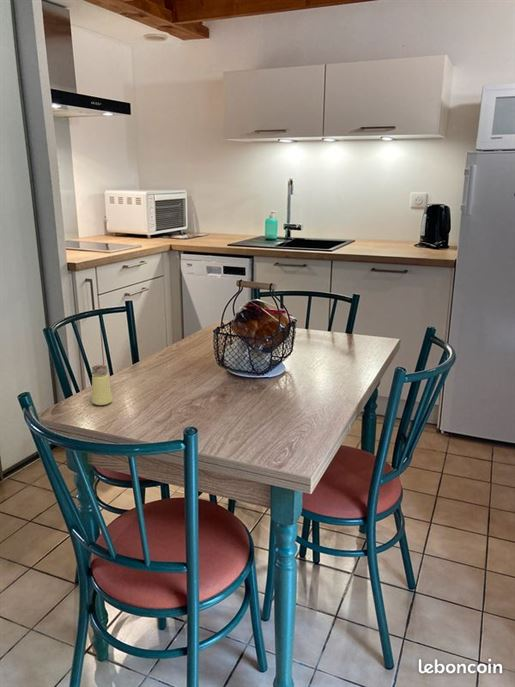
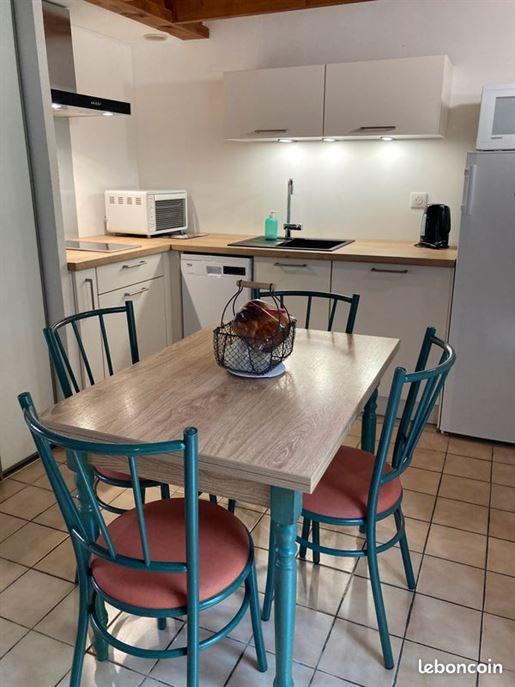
- saltshaker [91,364,113,406]
